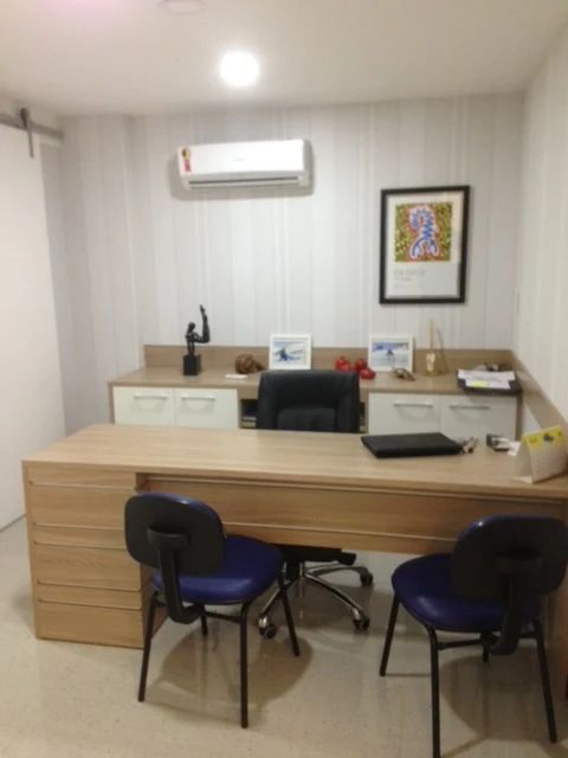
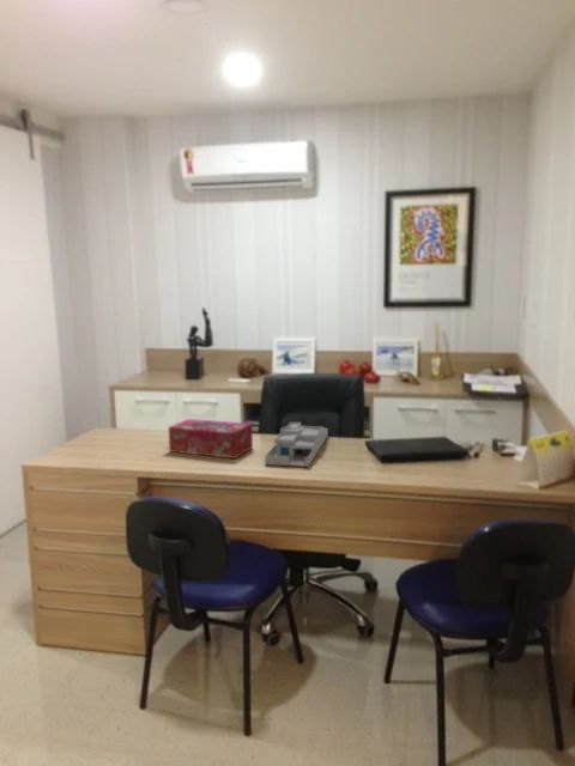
+ tissue box [168,418,254,460]
+ desk organizer [264,421,329,468]
